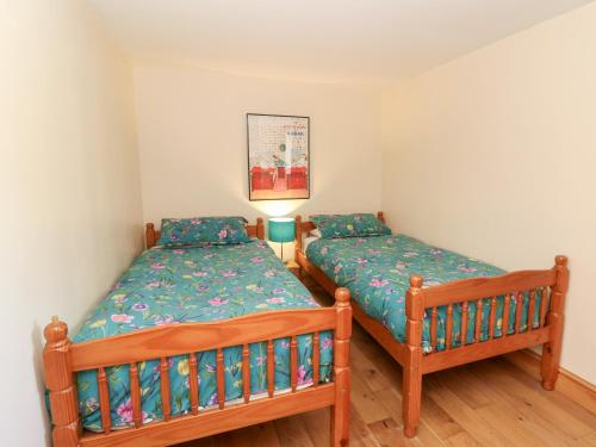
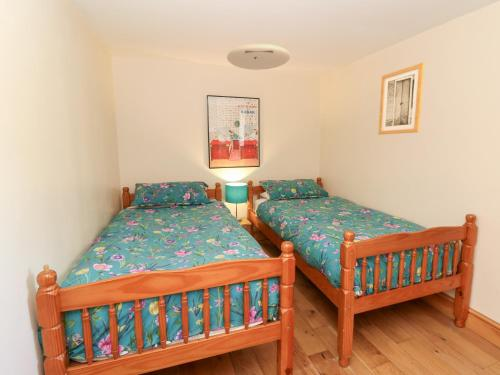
+ wall art [377,62,426,136]
+ ceiling light [226,43,291,71]
